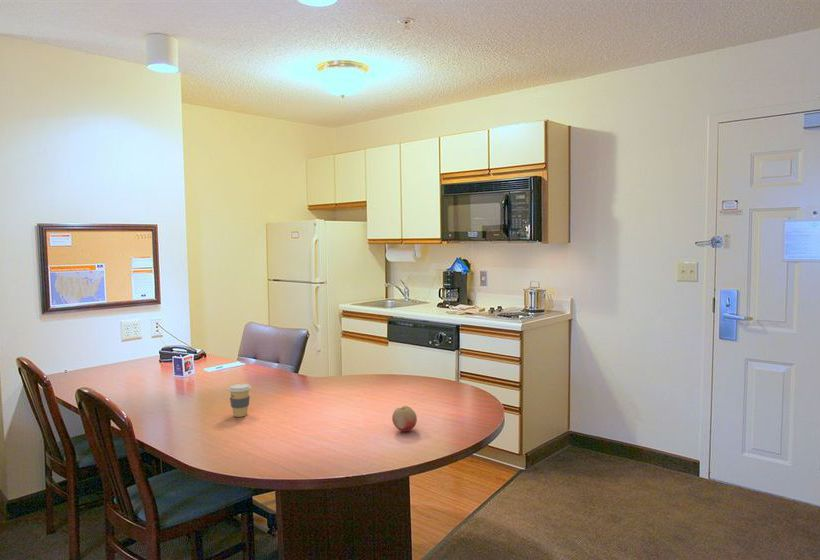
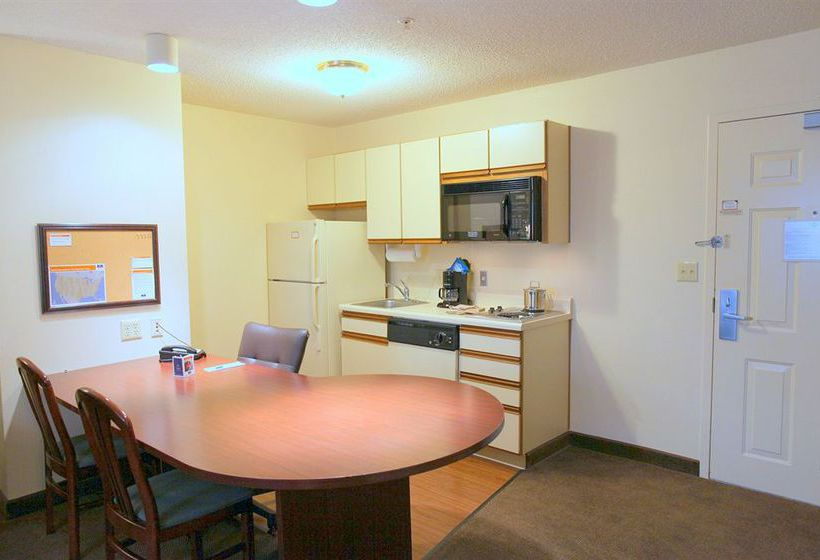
- coffee cup [227,383,252,418]
- fruit [391,405,418,433]
